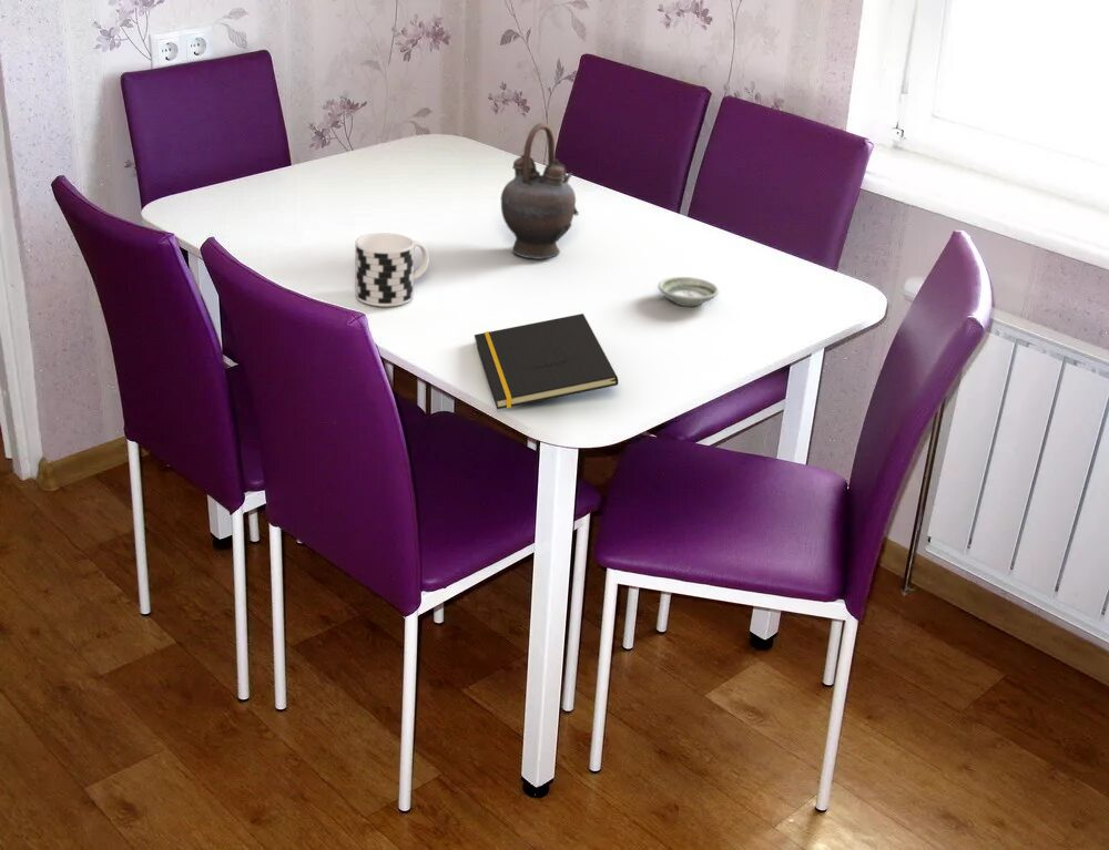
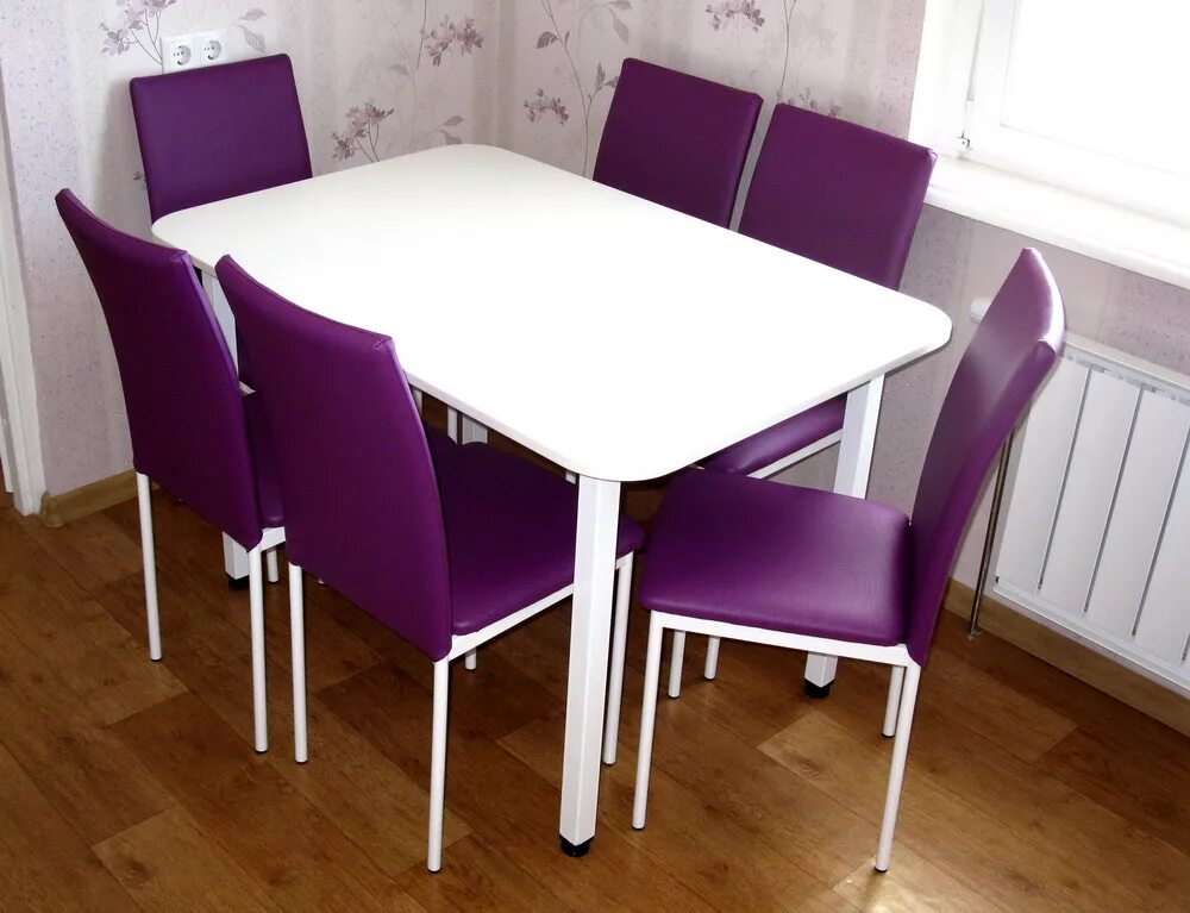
- saucer [658,276,720,307]
- teapot [500,122,580,260]
- notepad [474,313,619,410]
- cup [354,232,429,308]
